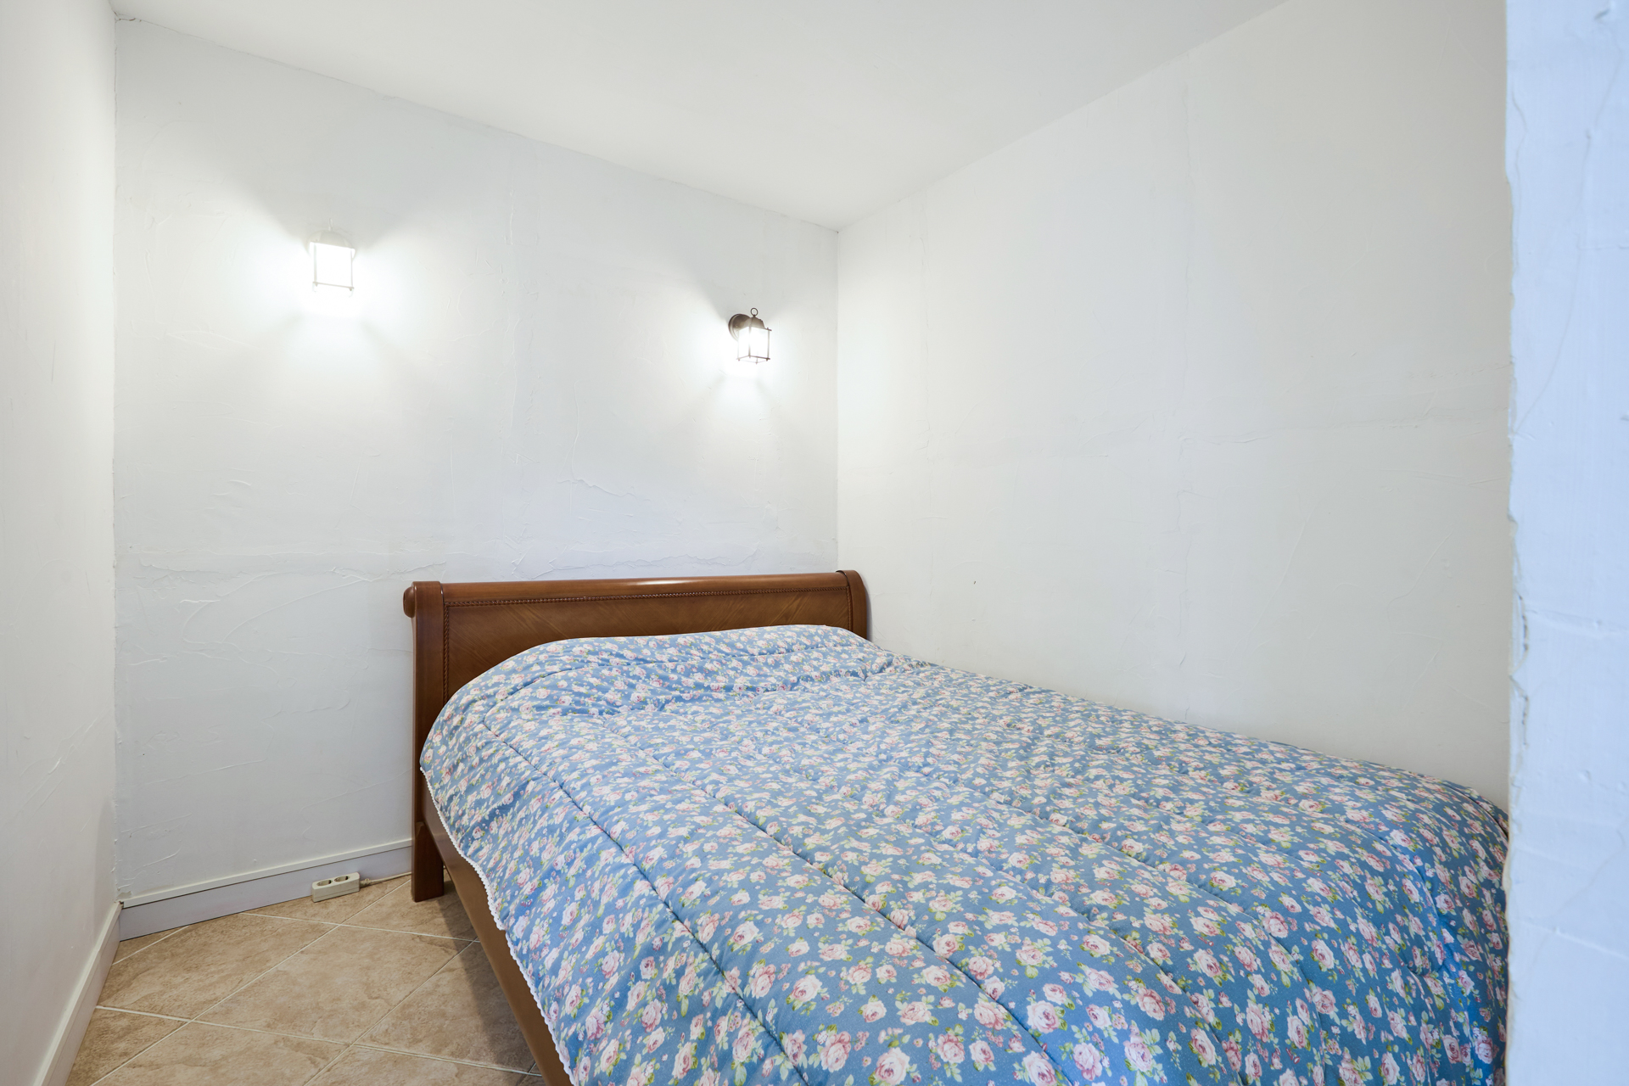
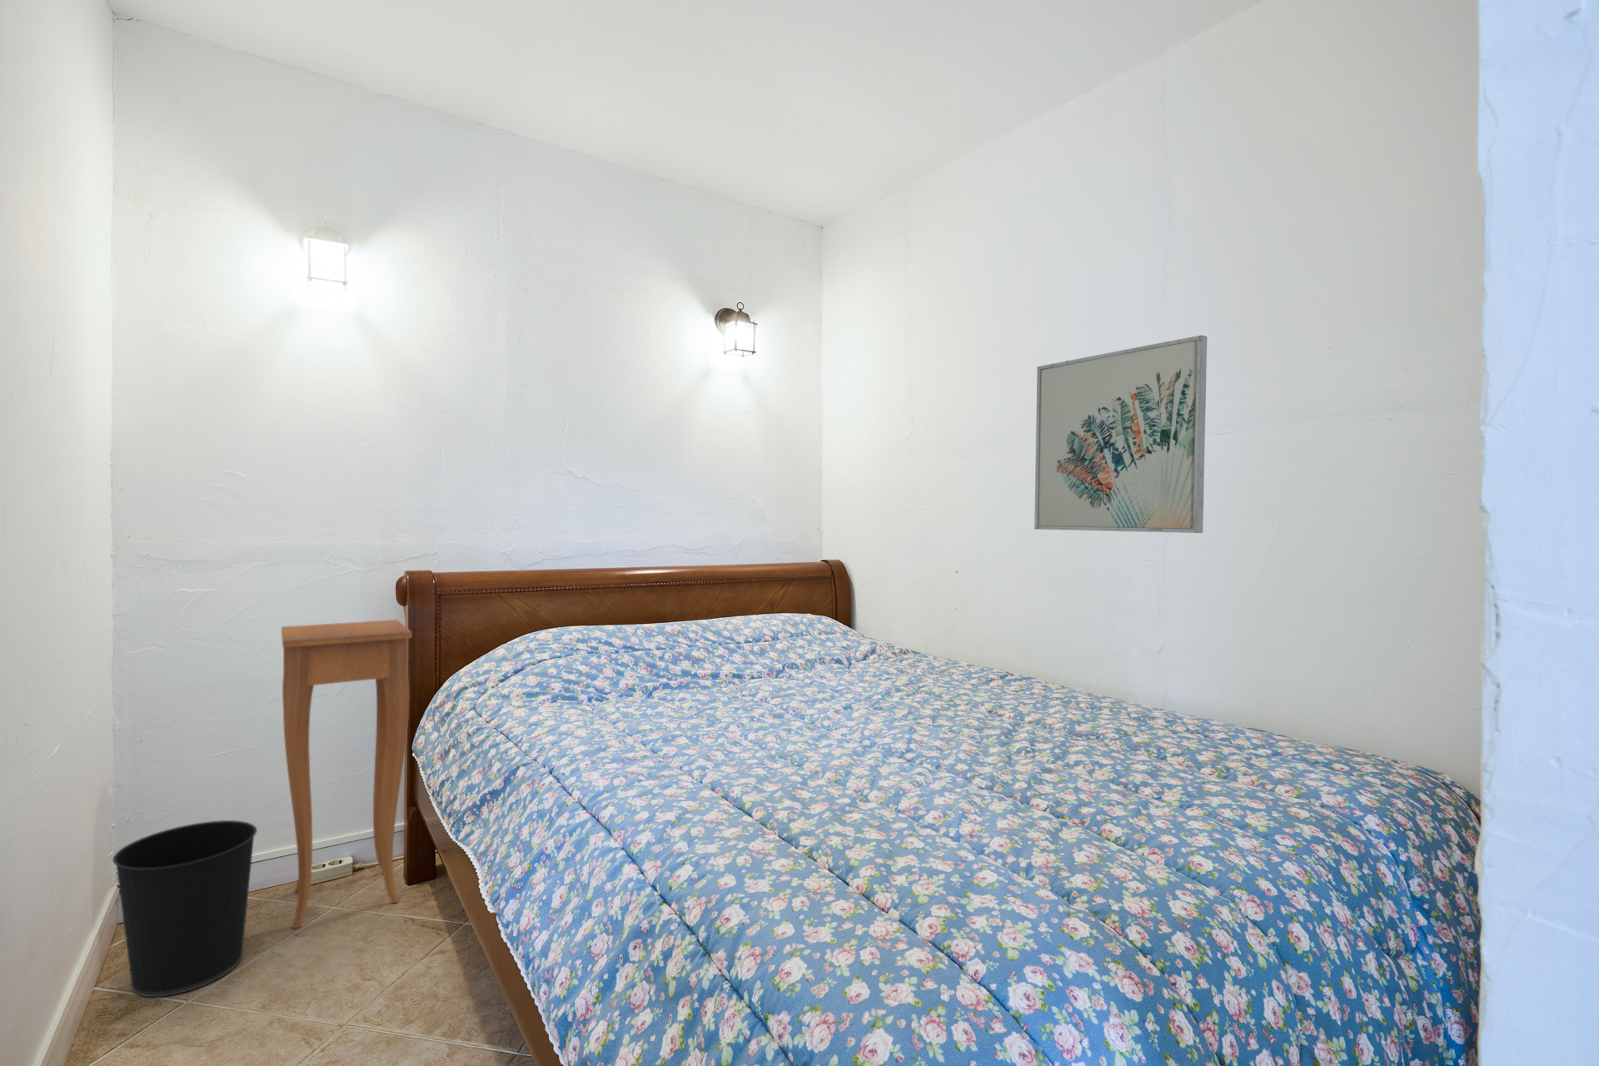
+ side table [281,619,413,929]
+ wall art [1034,334,1208,534]
+ wastebasket [112,820,258,998]
